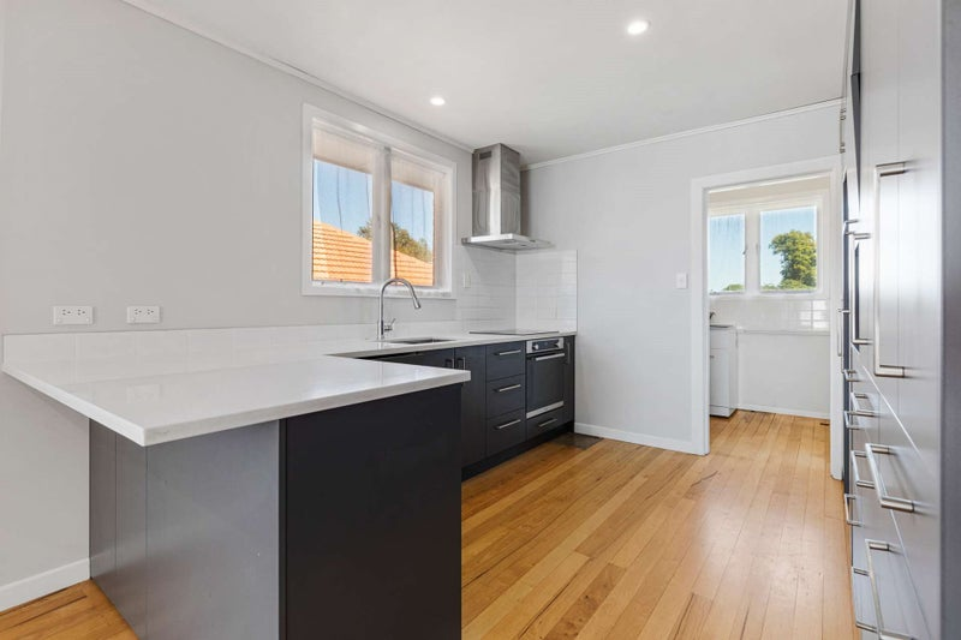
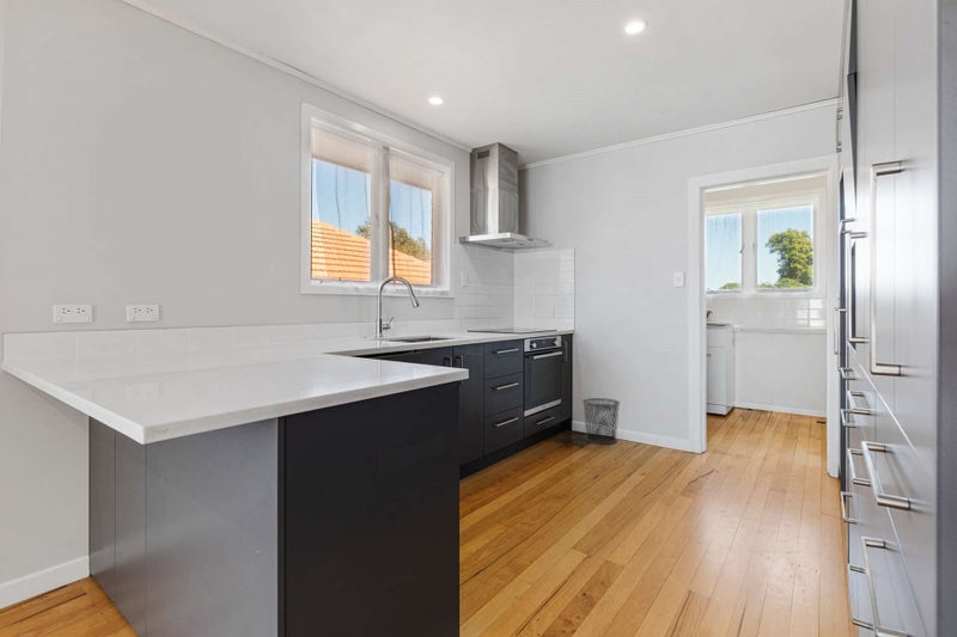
+ trash can [581,397,621,446]
